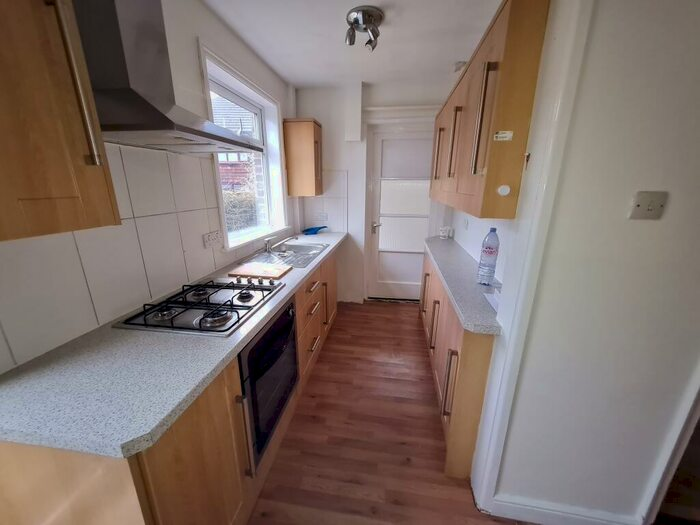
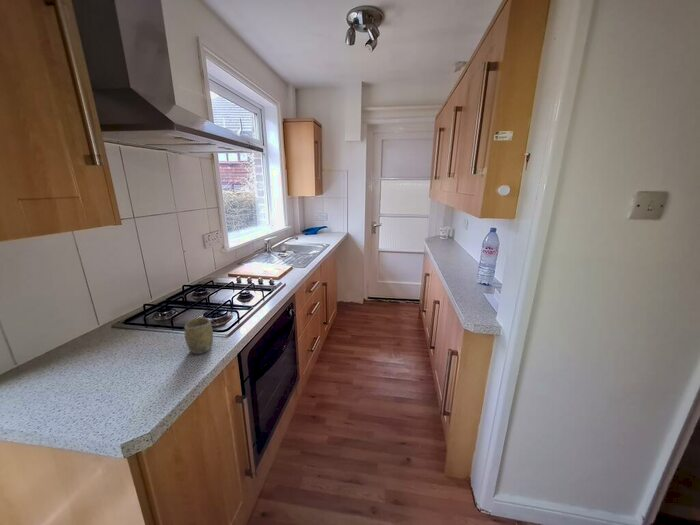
+ cup [183,316,214,355]
